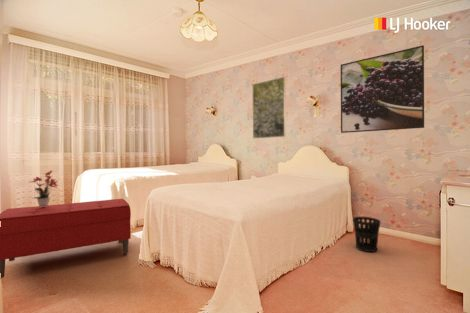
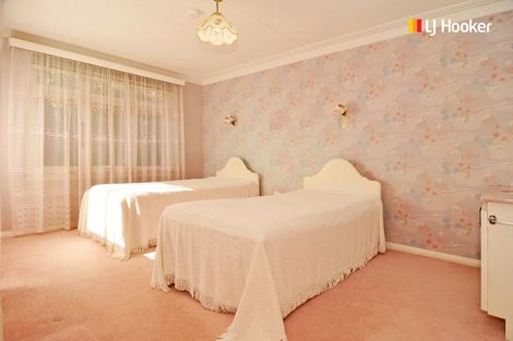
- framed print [252,76,287,140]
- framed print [340,44,425,134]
- wastebasket [352,216,381,253]
- bench [0,198,132,279]
- potted flower [29,170,59,207]
